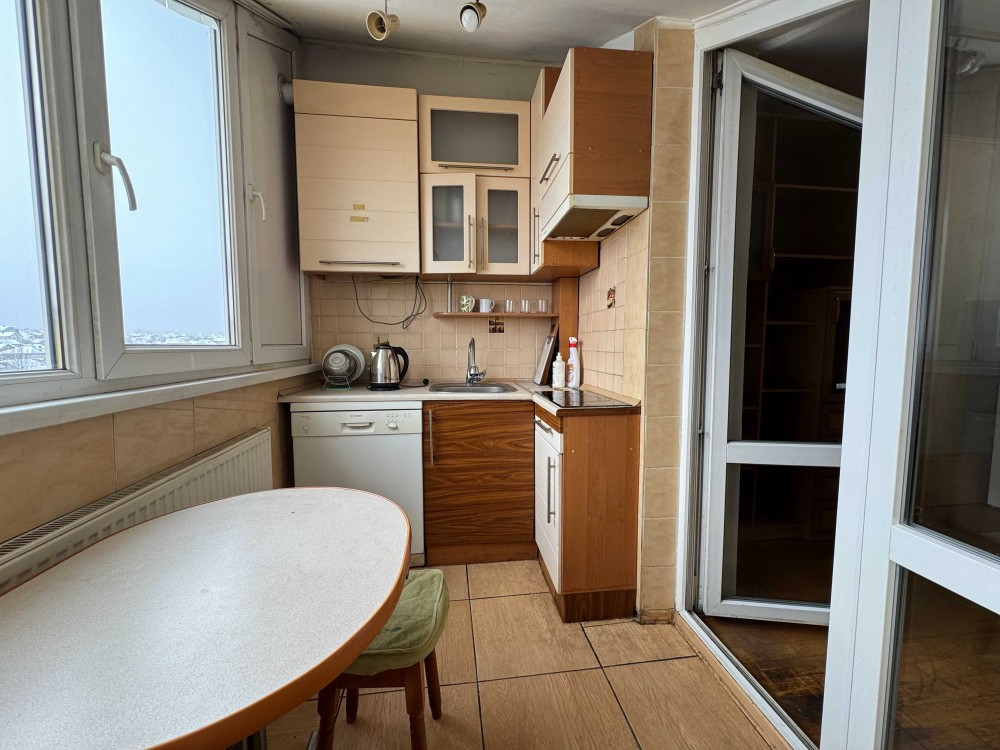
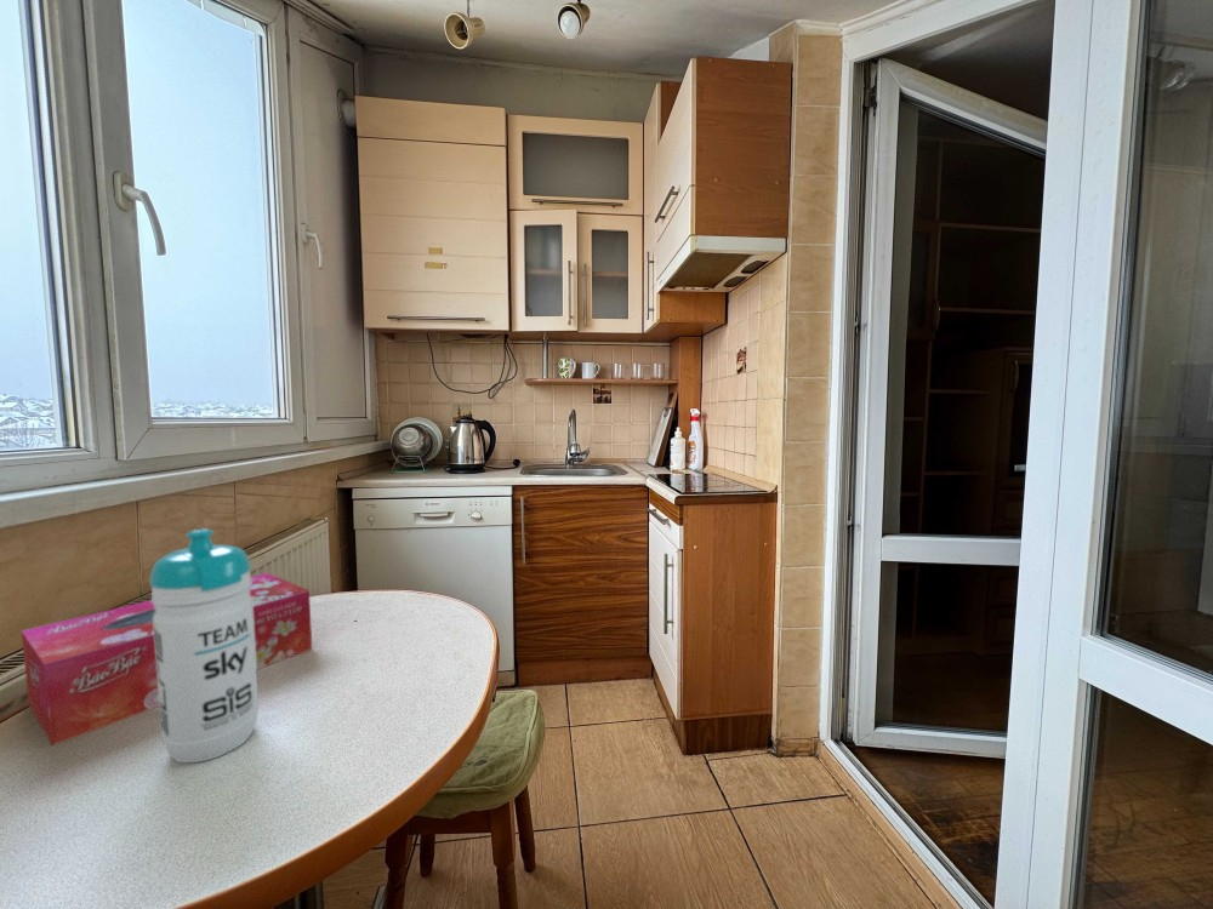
+ tissue box [21,572,313,747]
+ water bottle [148,527,260,764]
